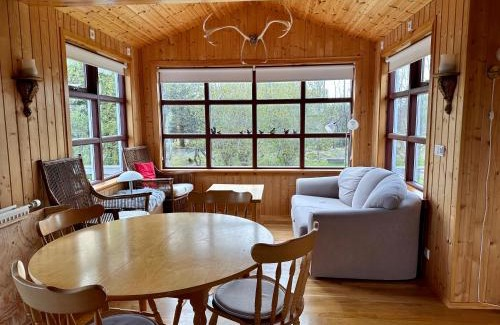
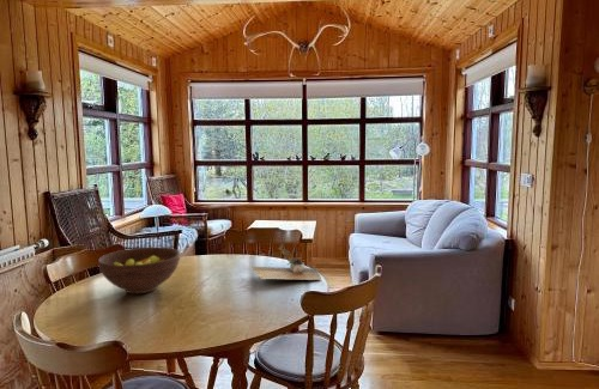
+ succulent plant [252,242,322,281]
+ fruit bowl [97,247,181,294]
